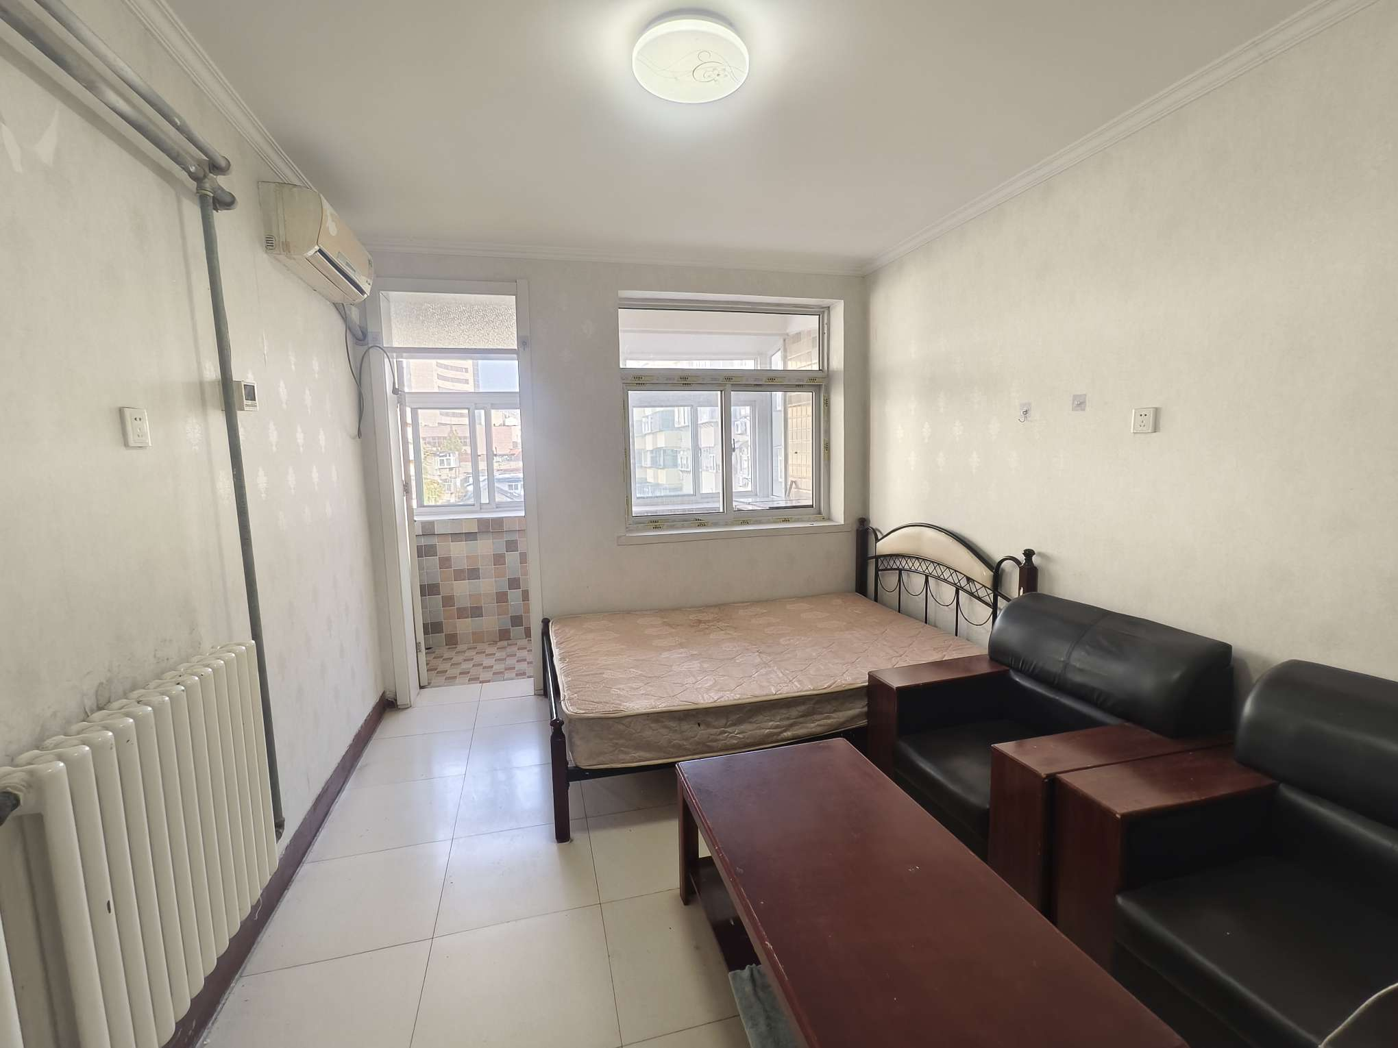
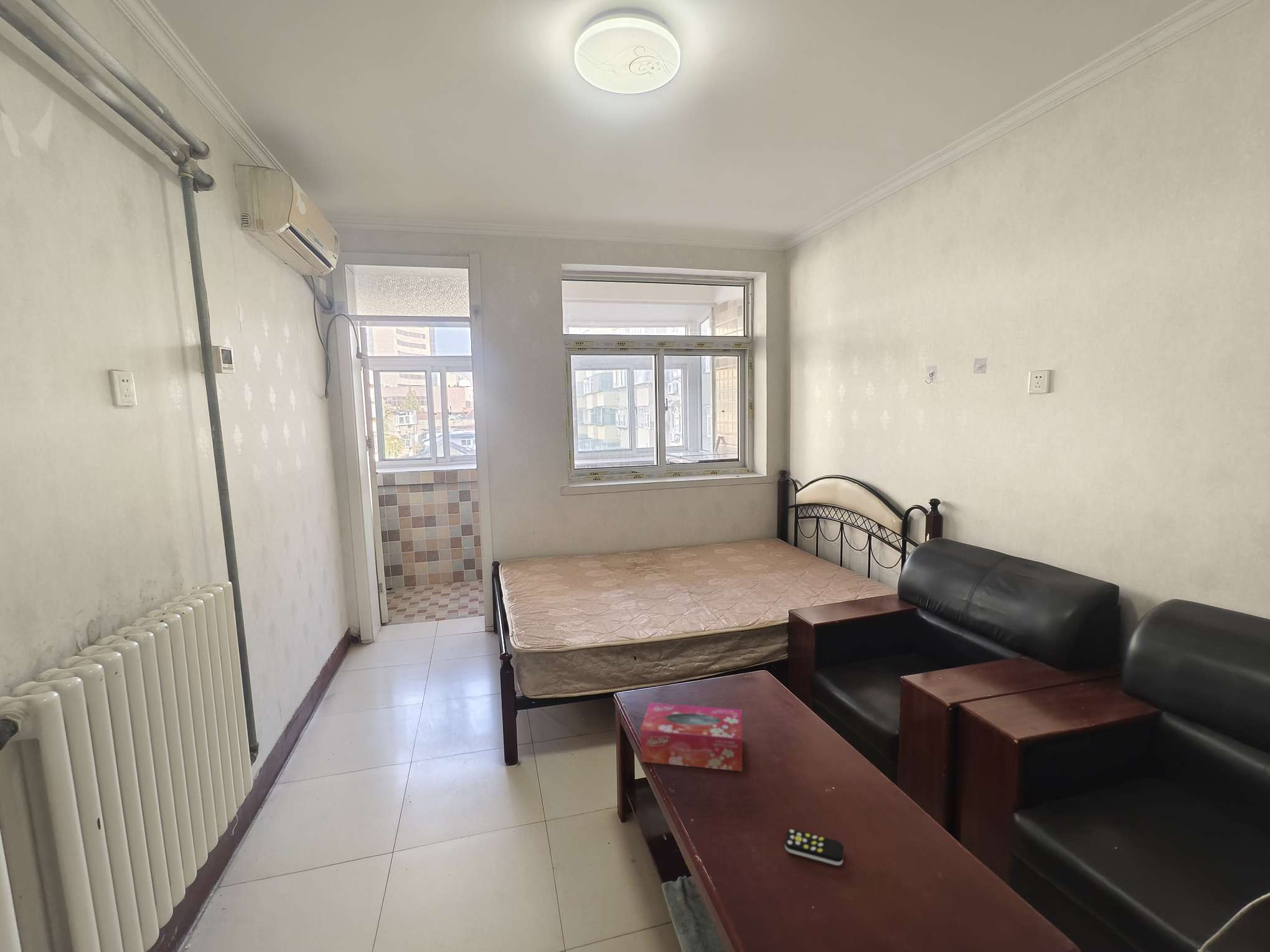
+ tissue box [640,702,743,772]
+ remote control [784,829,844,866]
